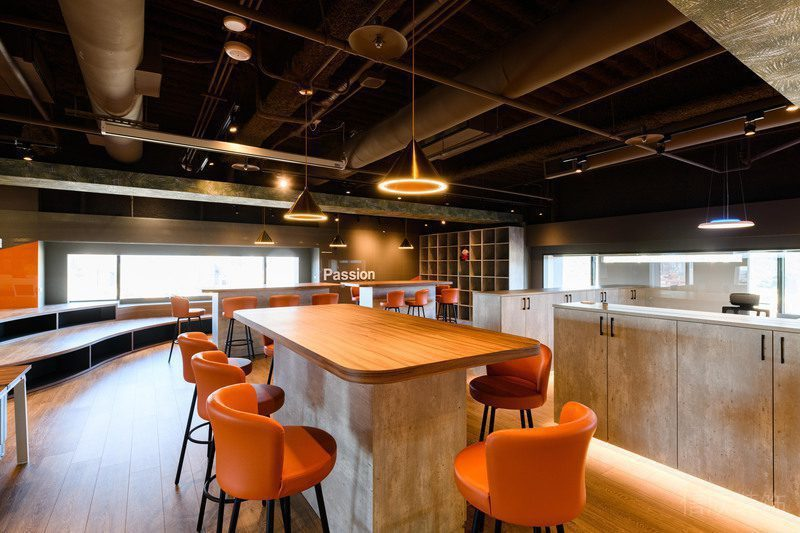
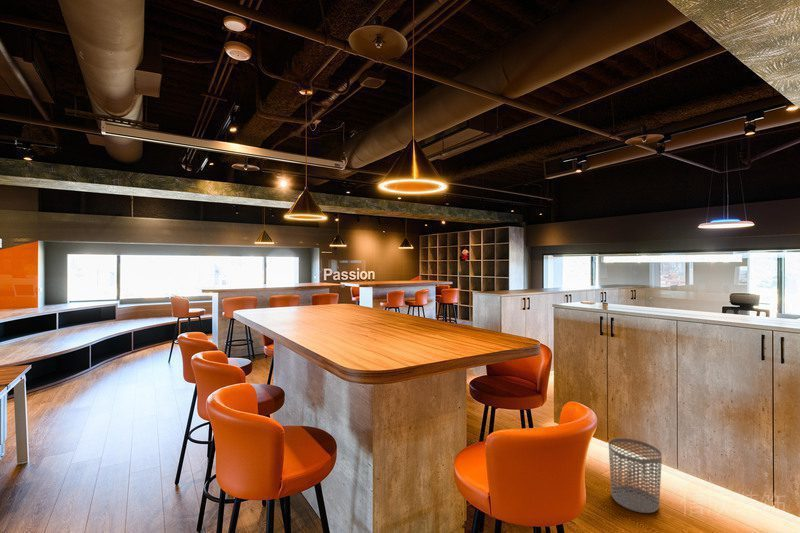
+ waste bin [608,437,663,514]
